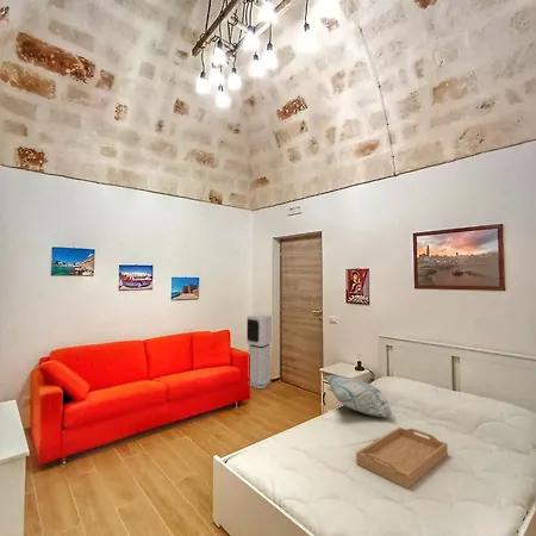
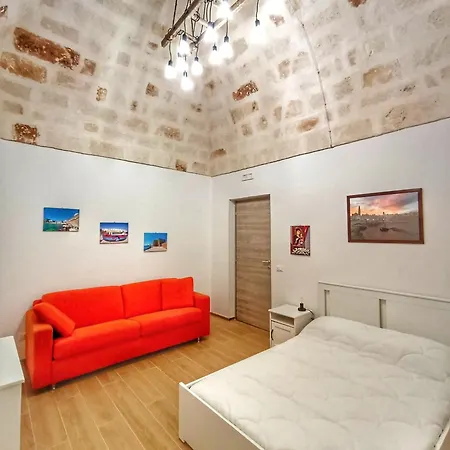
- air purifier [245,314,273,389]
- serving tray [355,426,449,490]
- decorative pillow [324,374,393,418]
